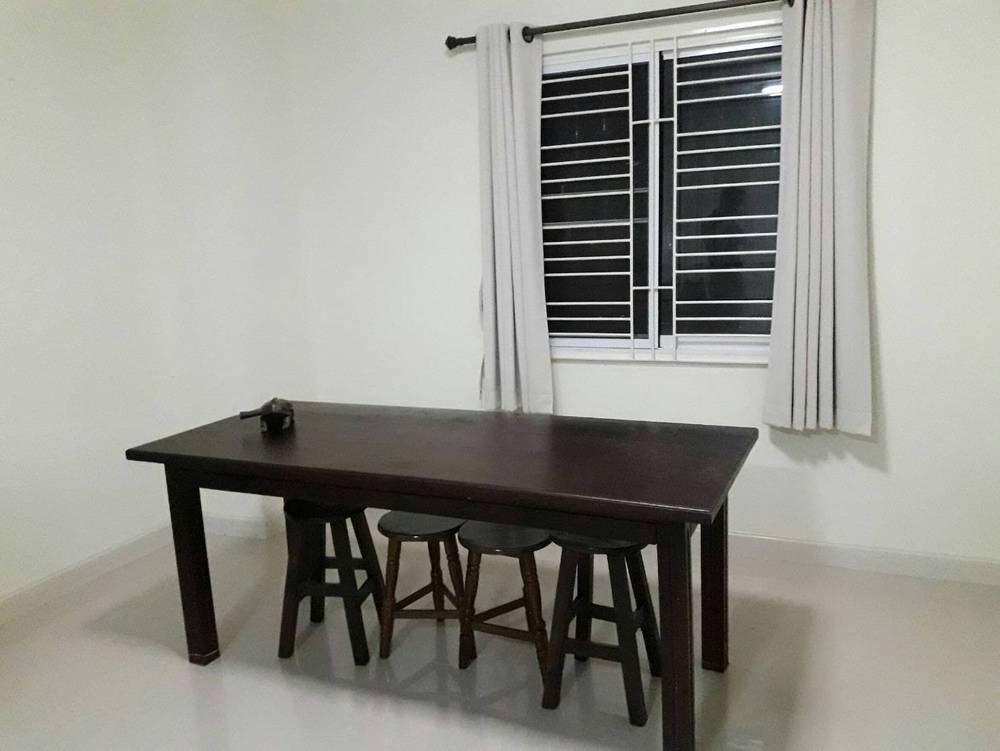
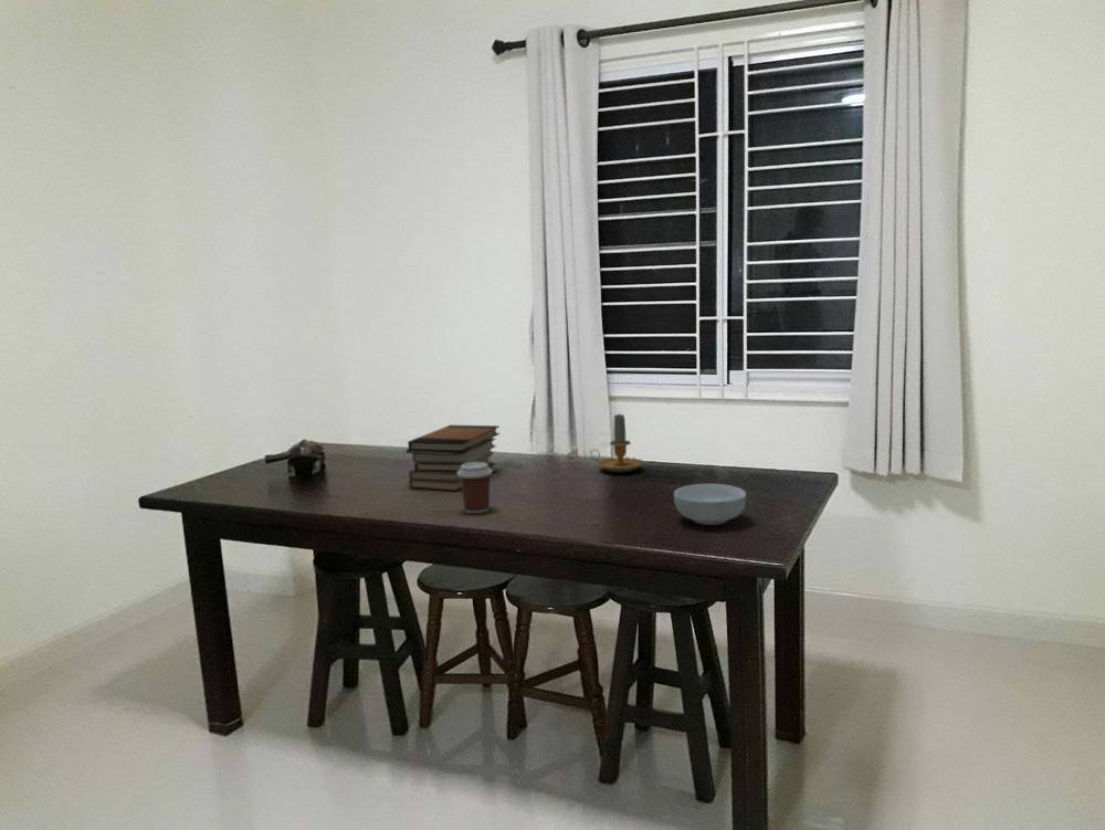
+ book stack [406,423,501,492]
+ cereal bowl [673,483,747,526]
+ coffee cup [457,462,493,515]
+ candle [589,411,644,473]
